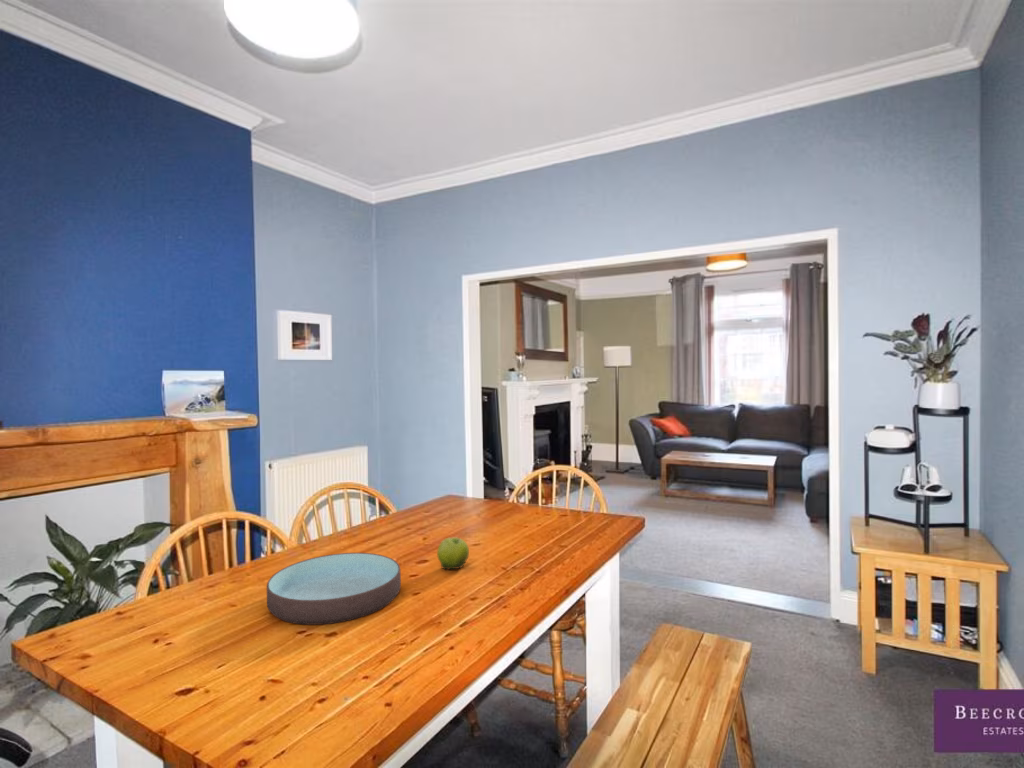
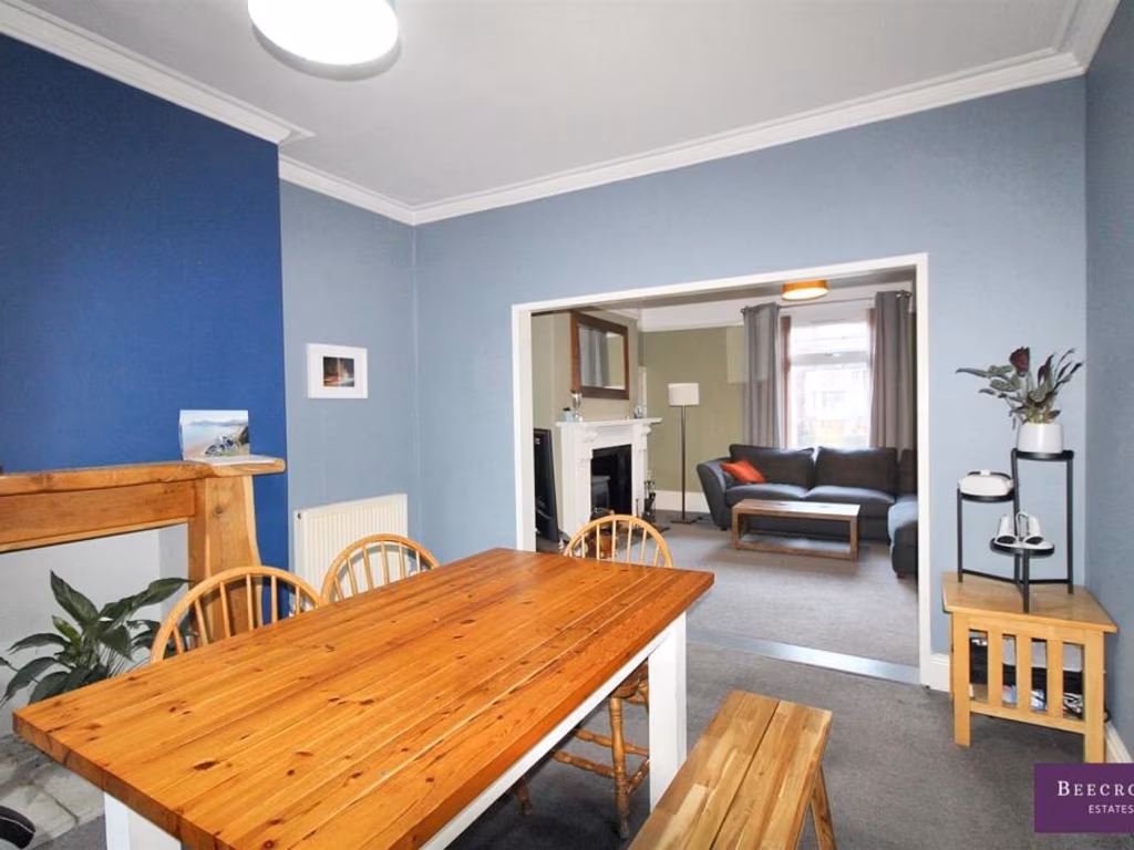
- fruit [436,536,470,570]
- bowl [266,552,402,626]
